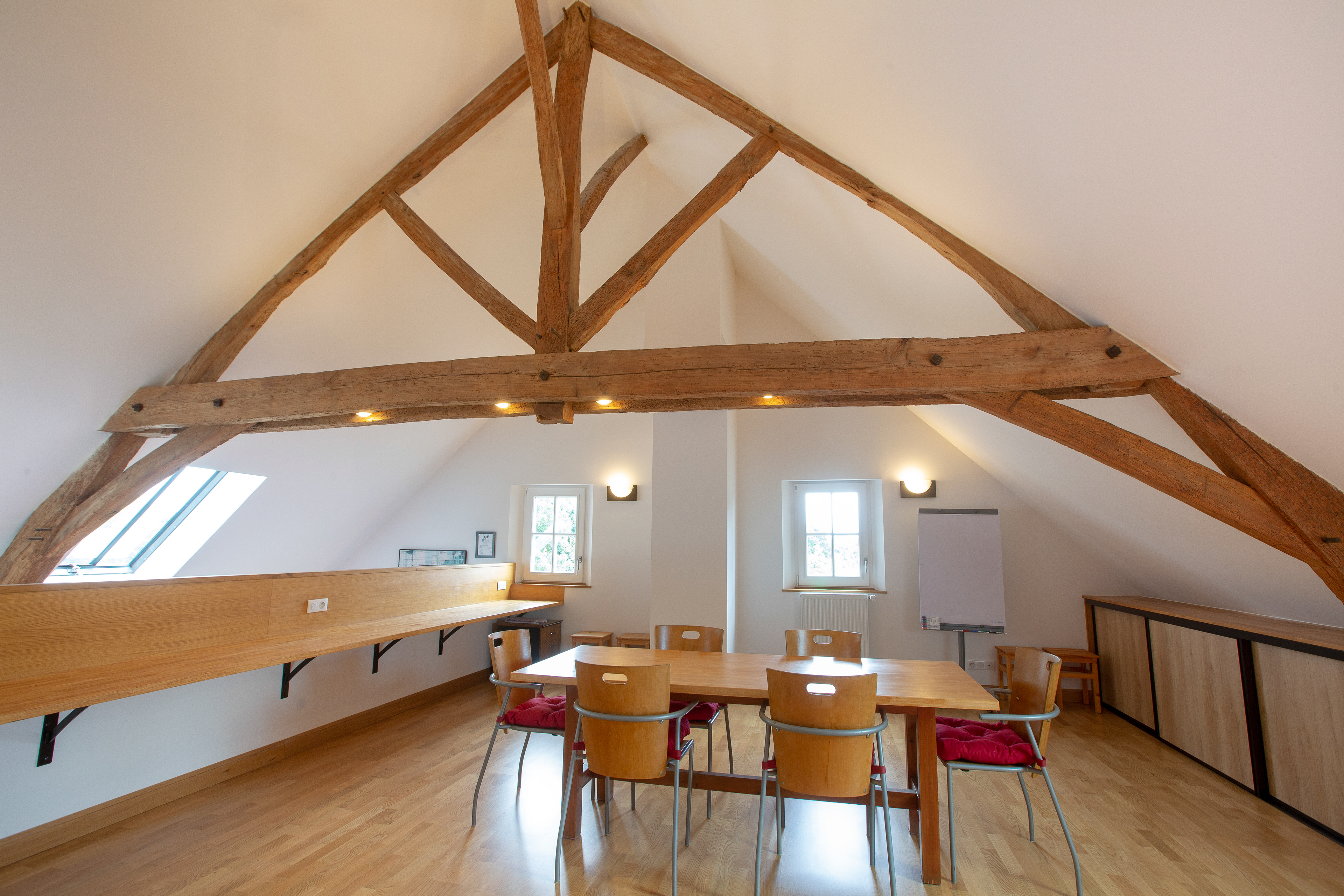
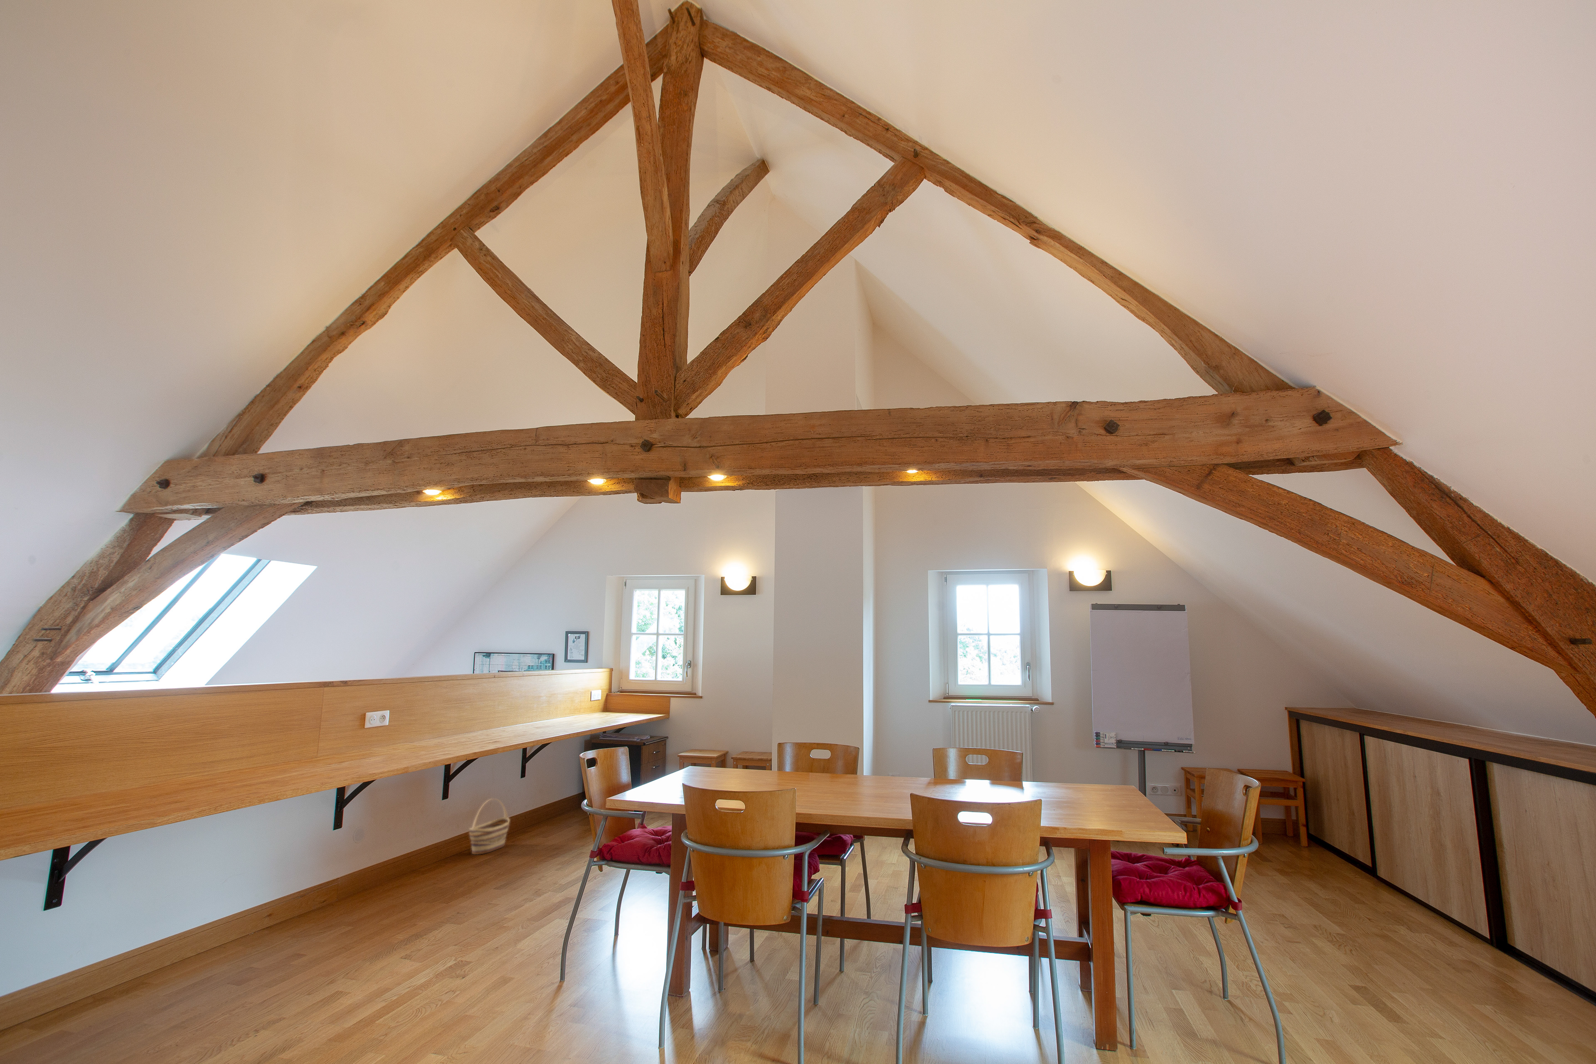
+ basket [469,798,509,855]
